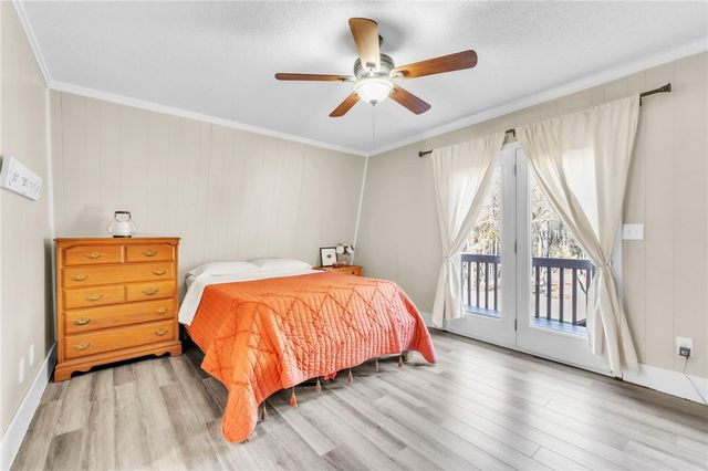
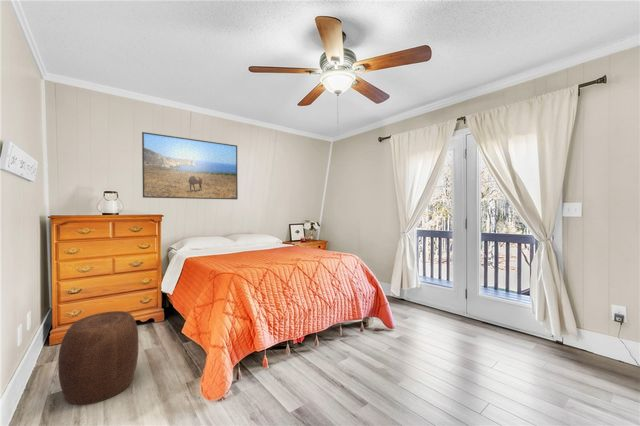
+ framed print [141,131,239,200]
+ stool [57,310,139,406]
